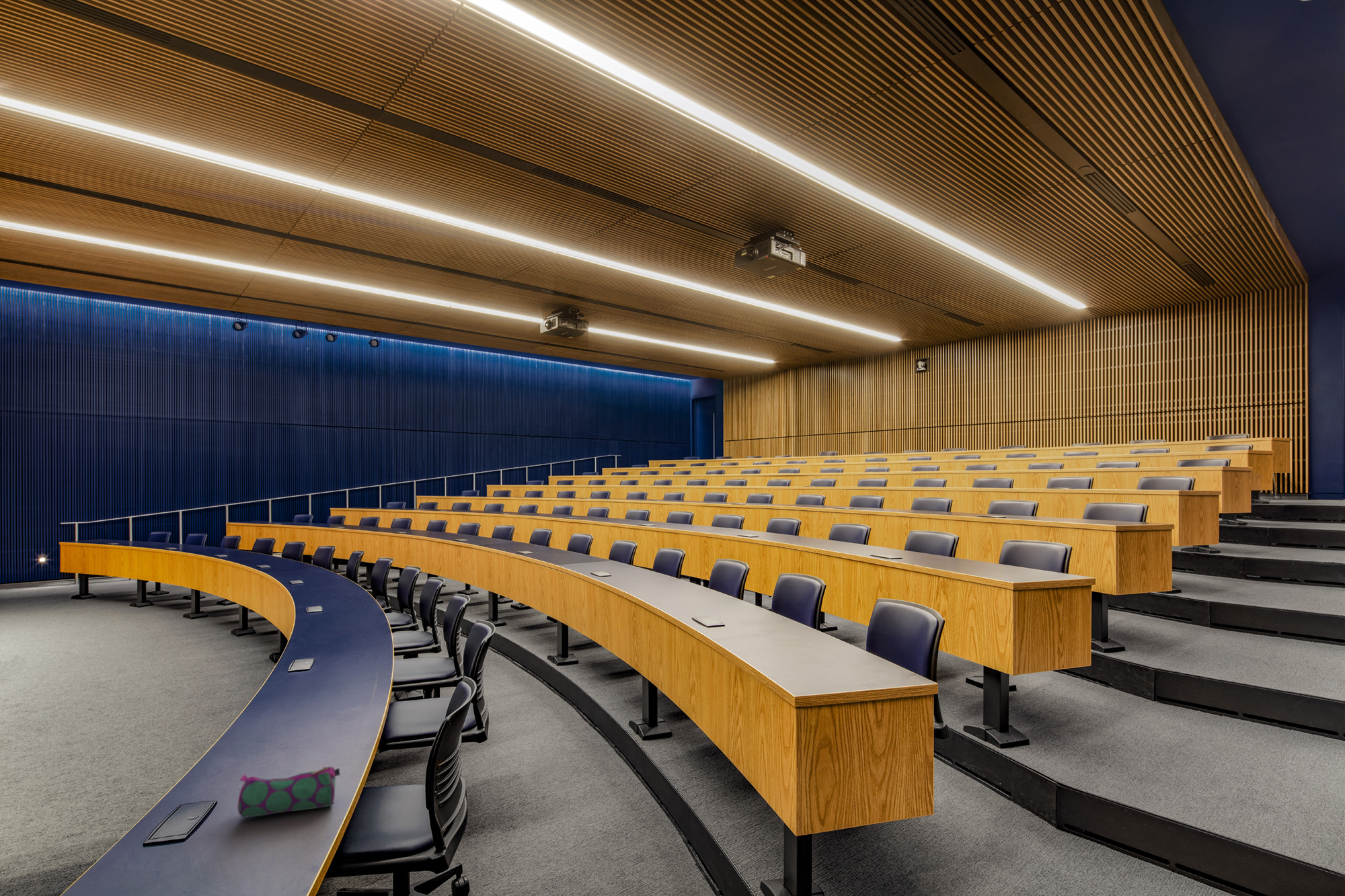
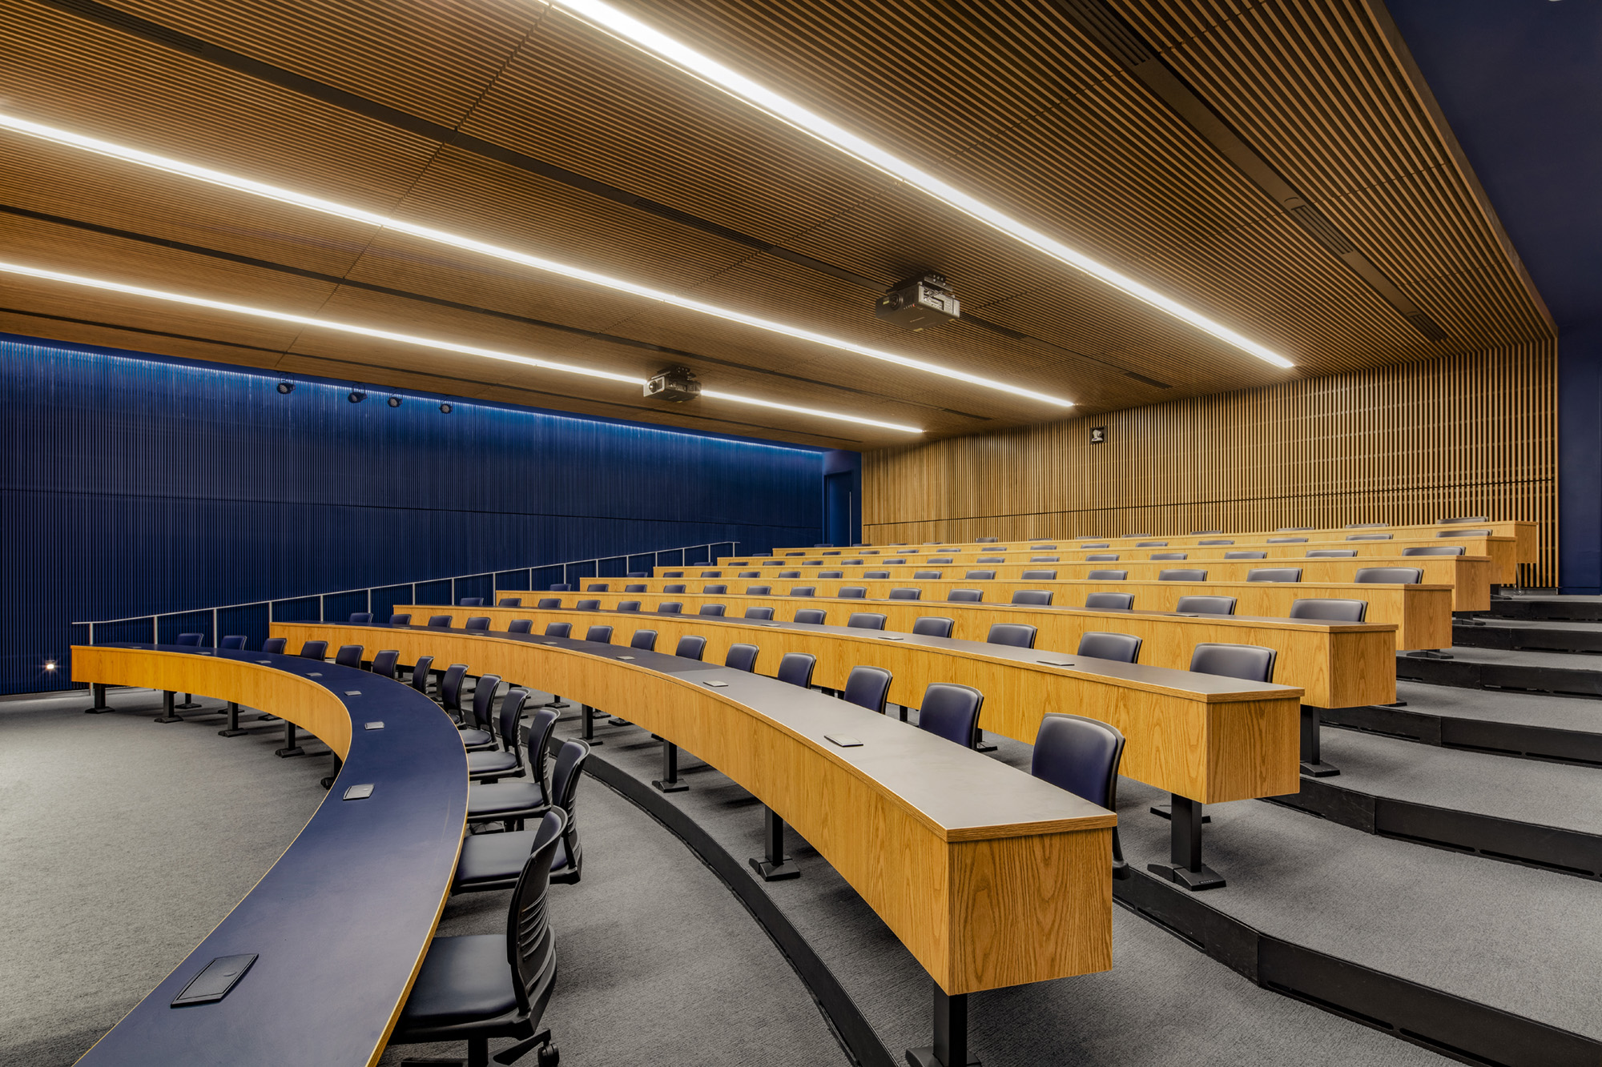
- pencil case [237,766,341,818]
